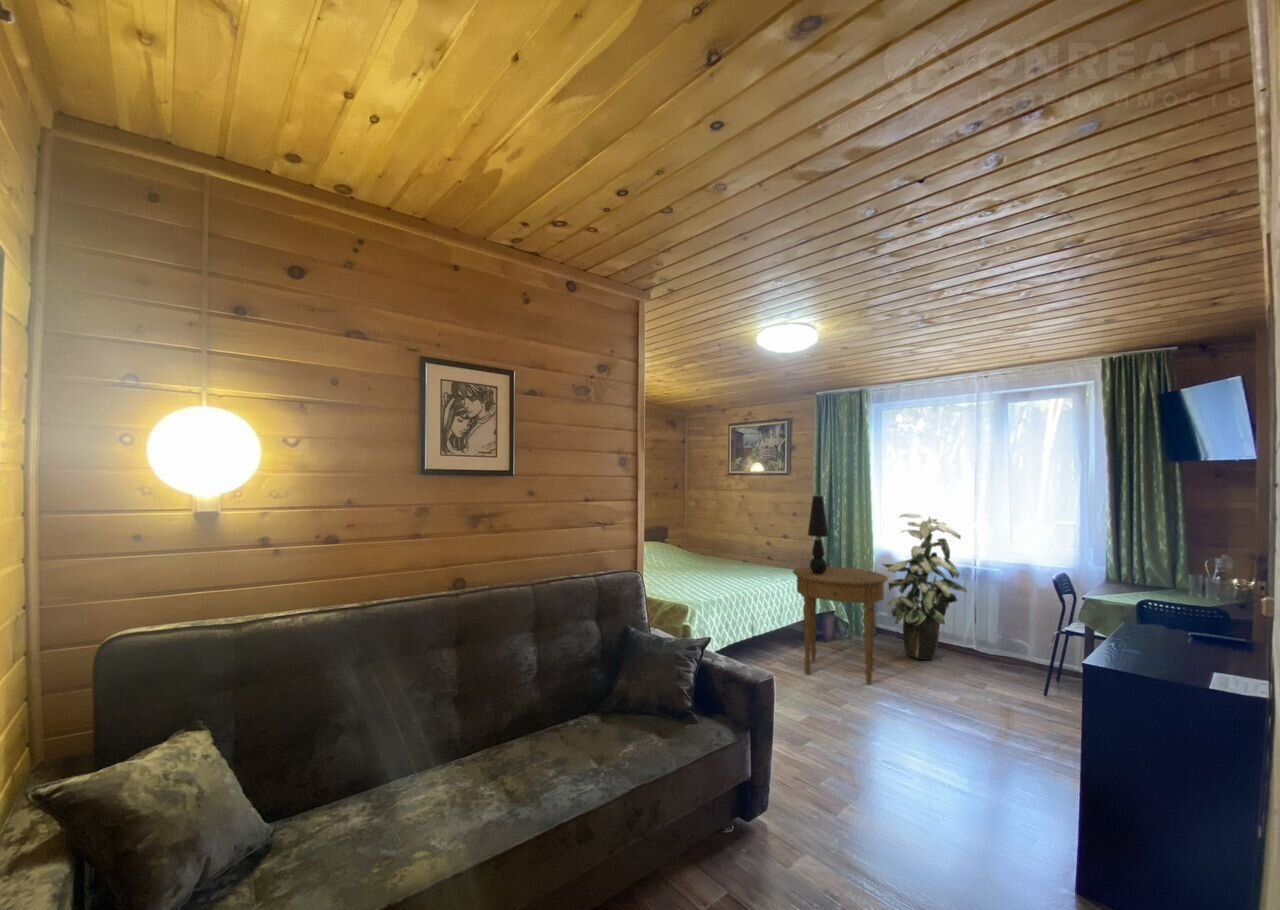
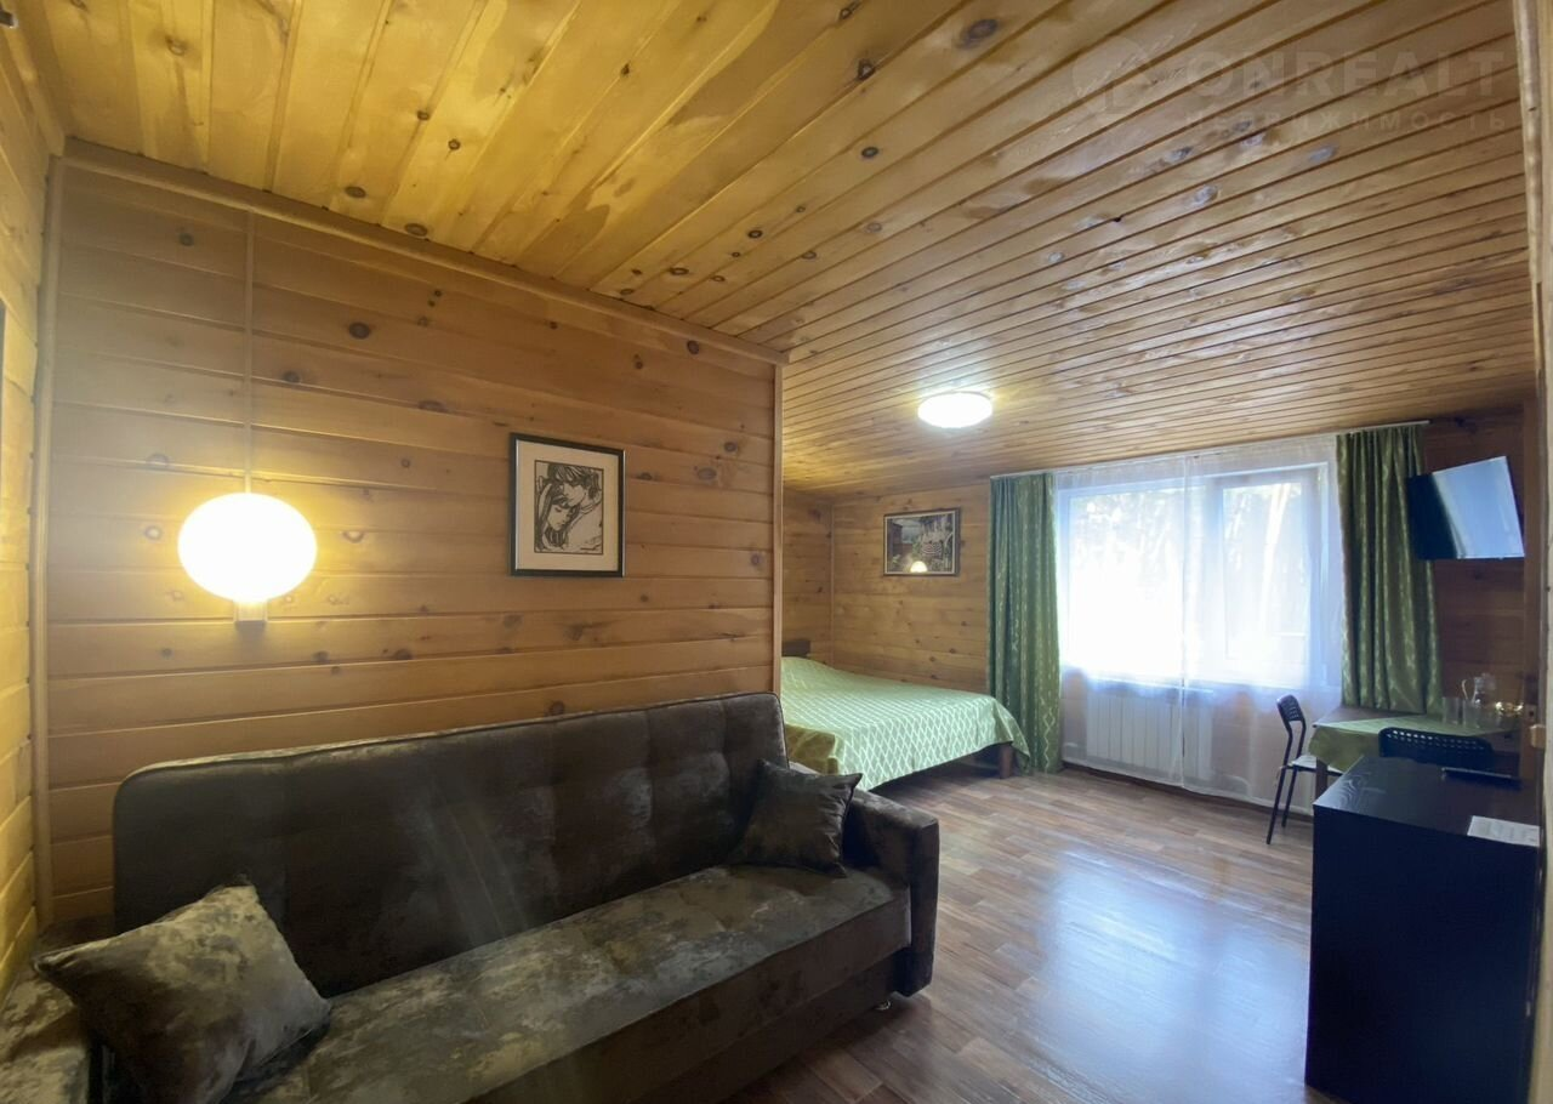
- side table [792,566,889,686]
- indoor plant [881,512,968,661]
- table lamp [807,495,830,575]
